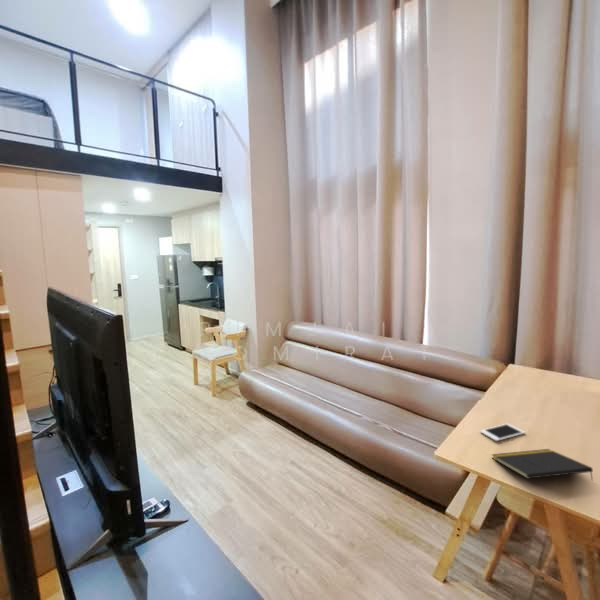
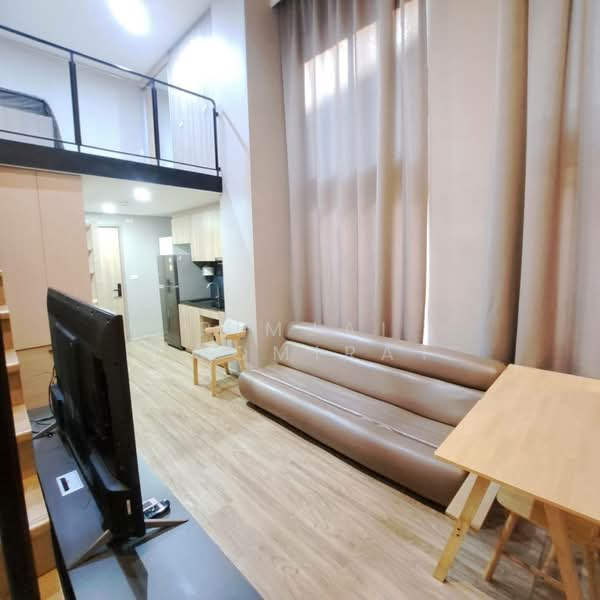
- notepad [491,448,594,481]
- cell phone [479,423,526,442]
